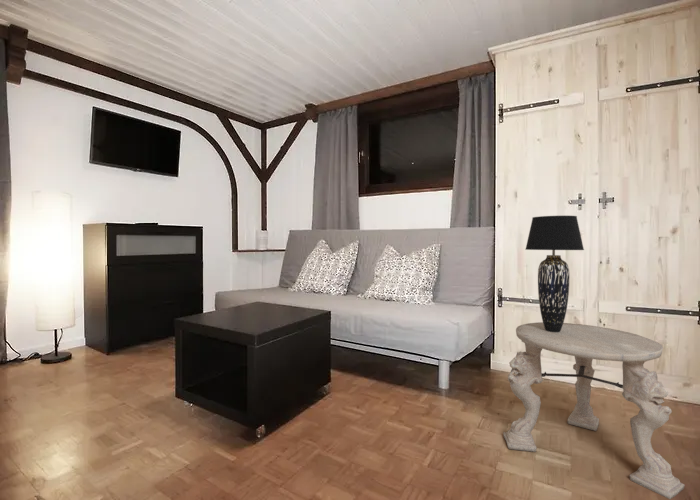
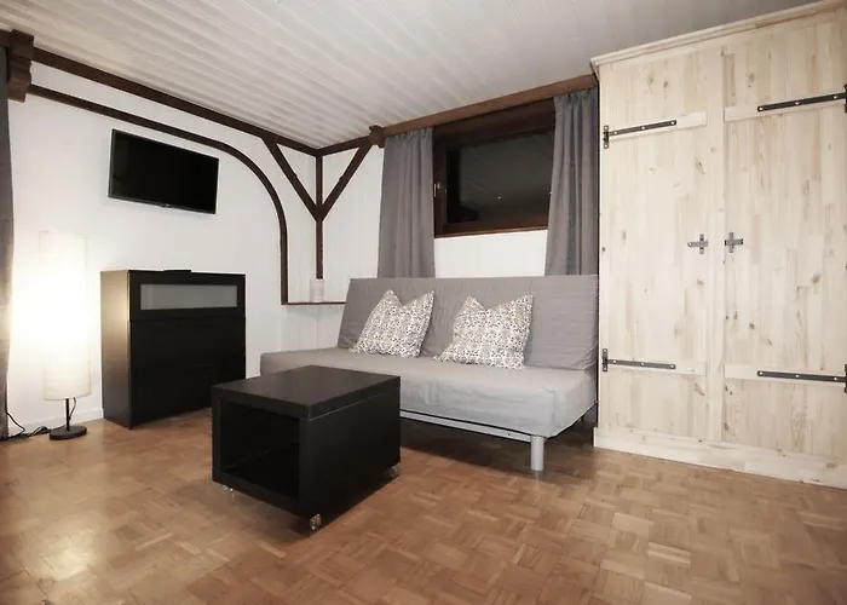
- side table [502,321,686,500]
- table lamp [524,215,585,332]
